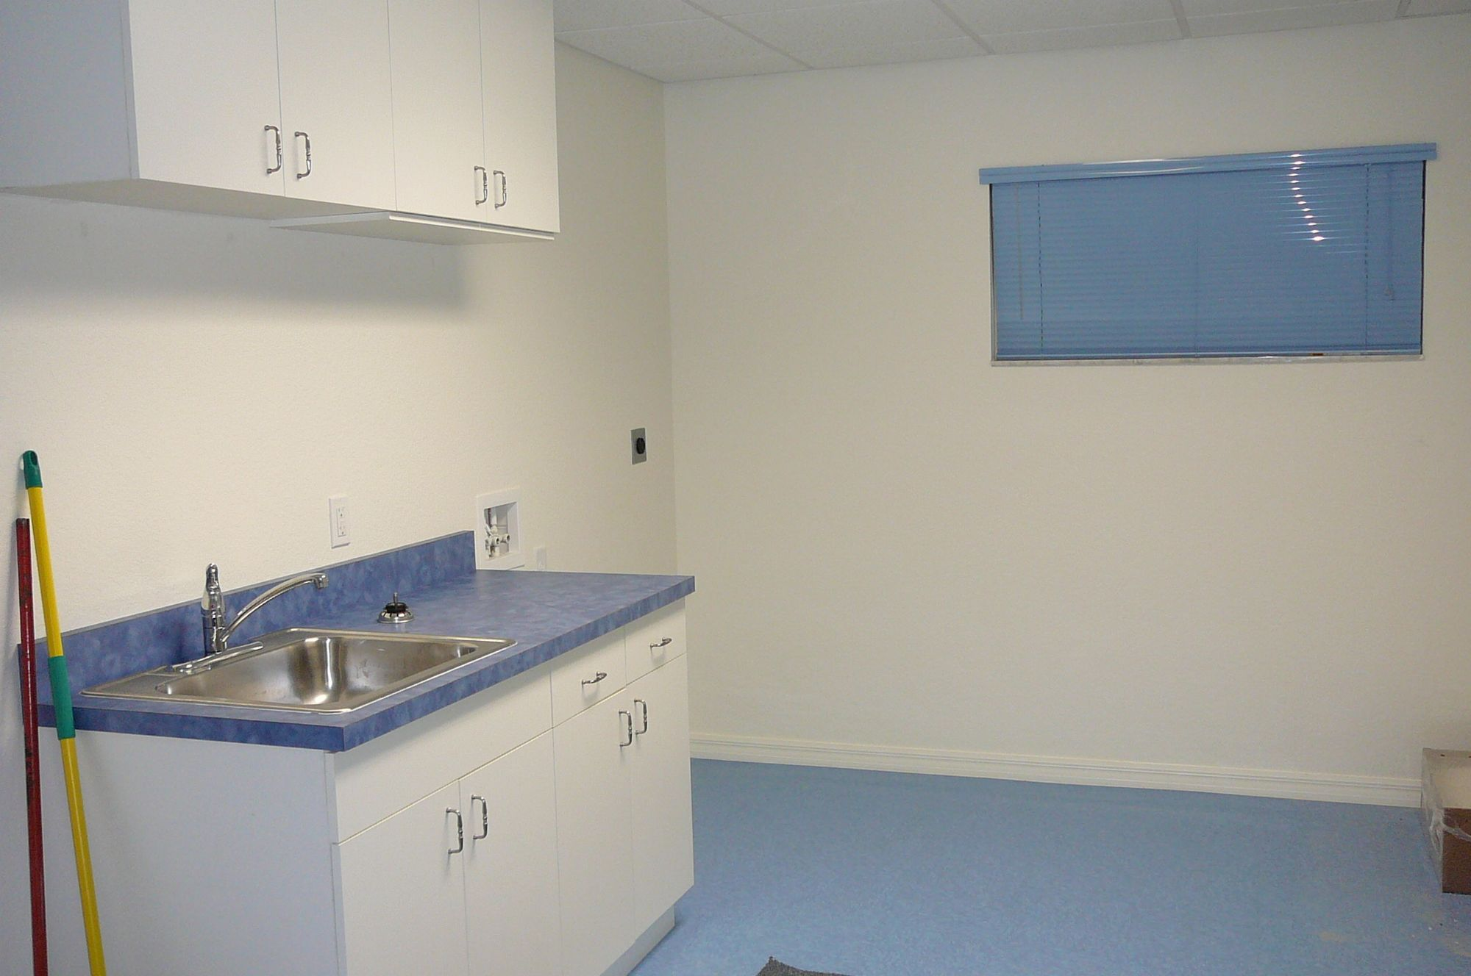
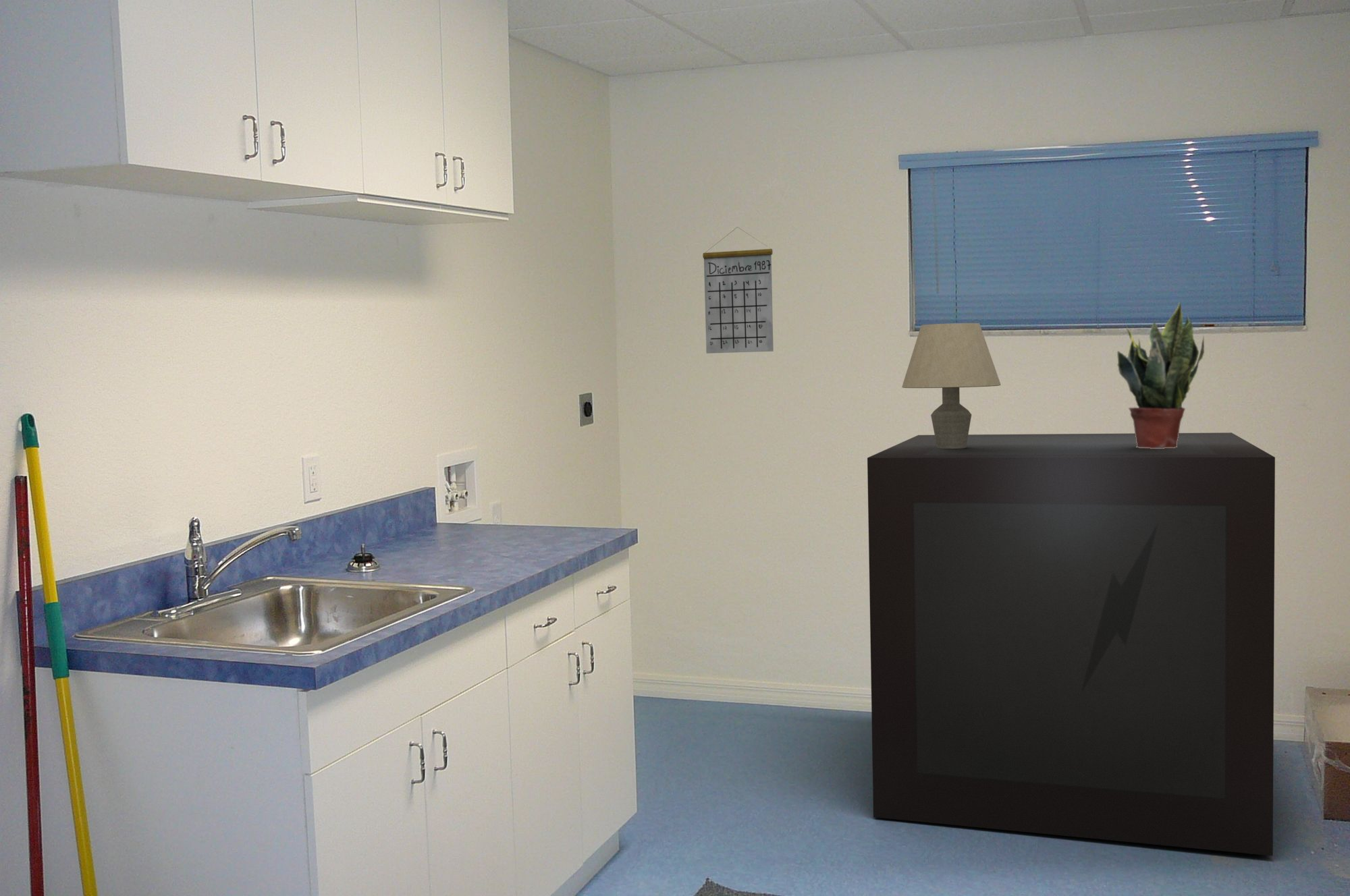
+ calendar [702,226,774,354]
+ storage cabinet [867,432,1276,856]
+ potted plant [1116,300,1205,449]
+ table lamp [901,323,1002,449]
